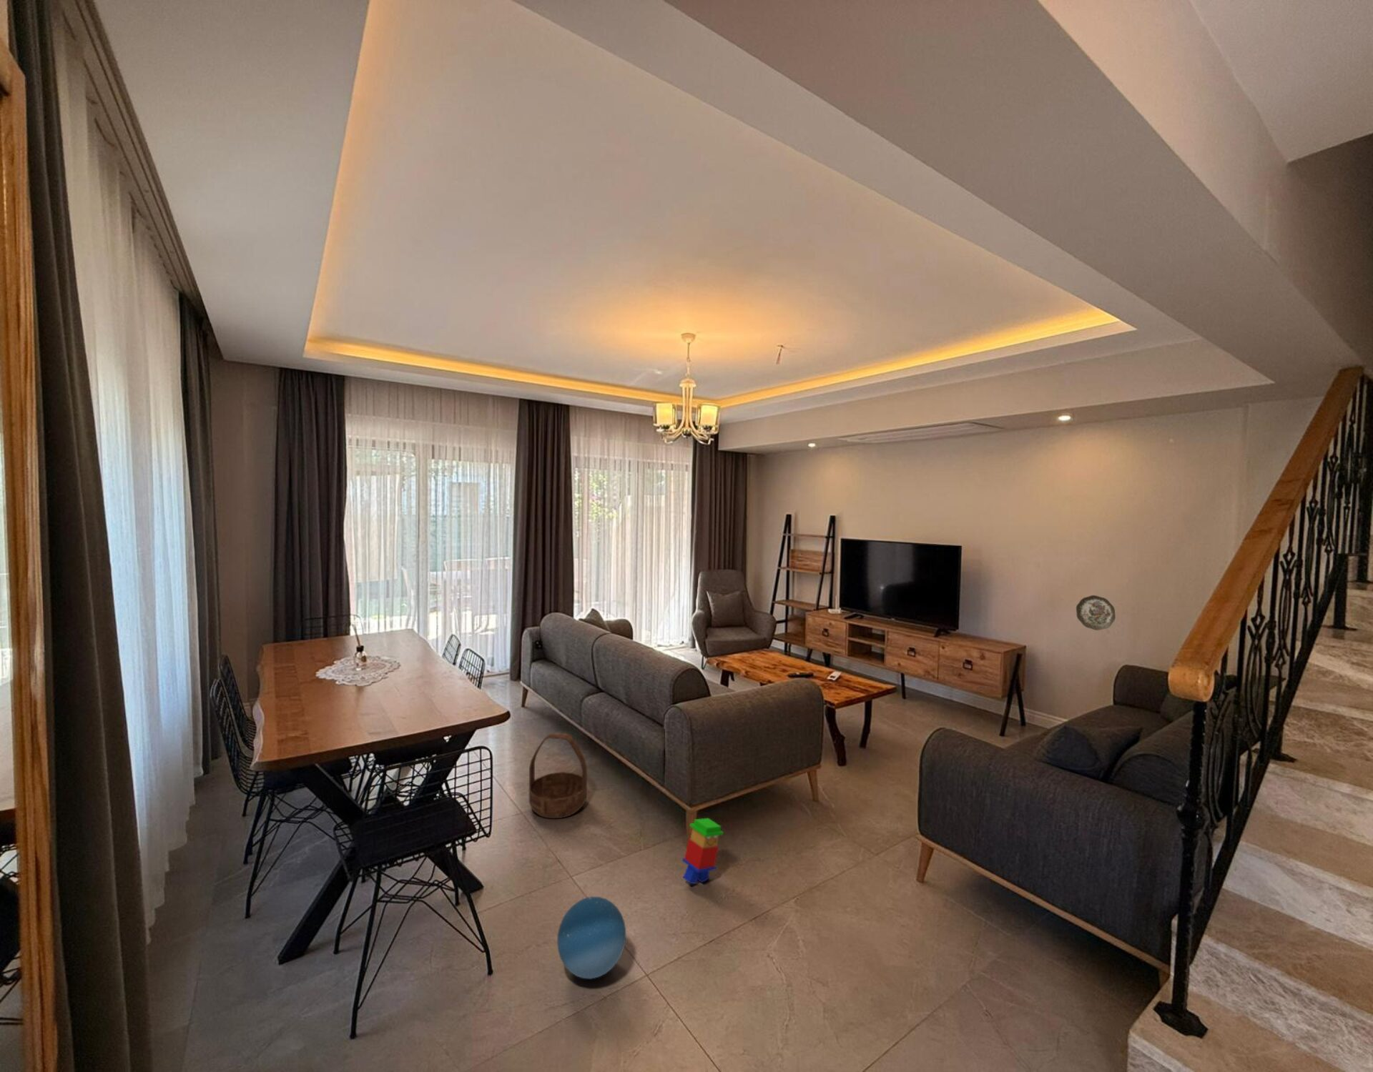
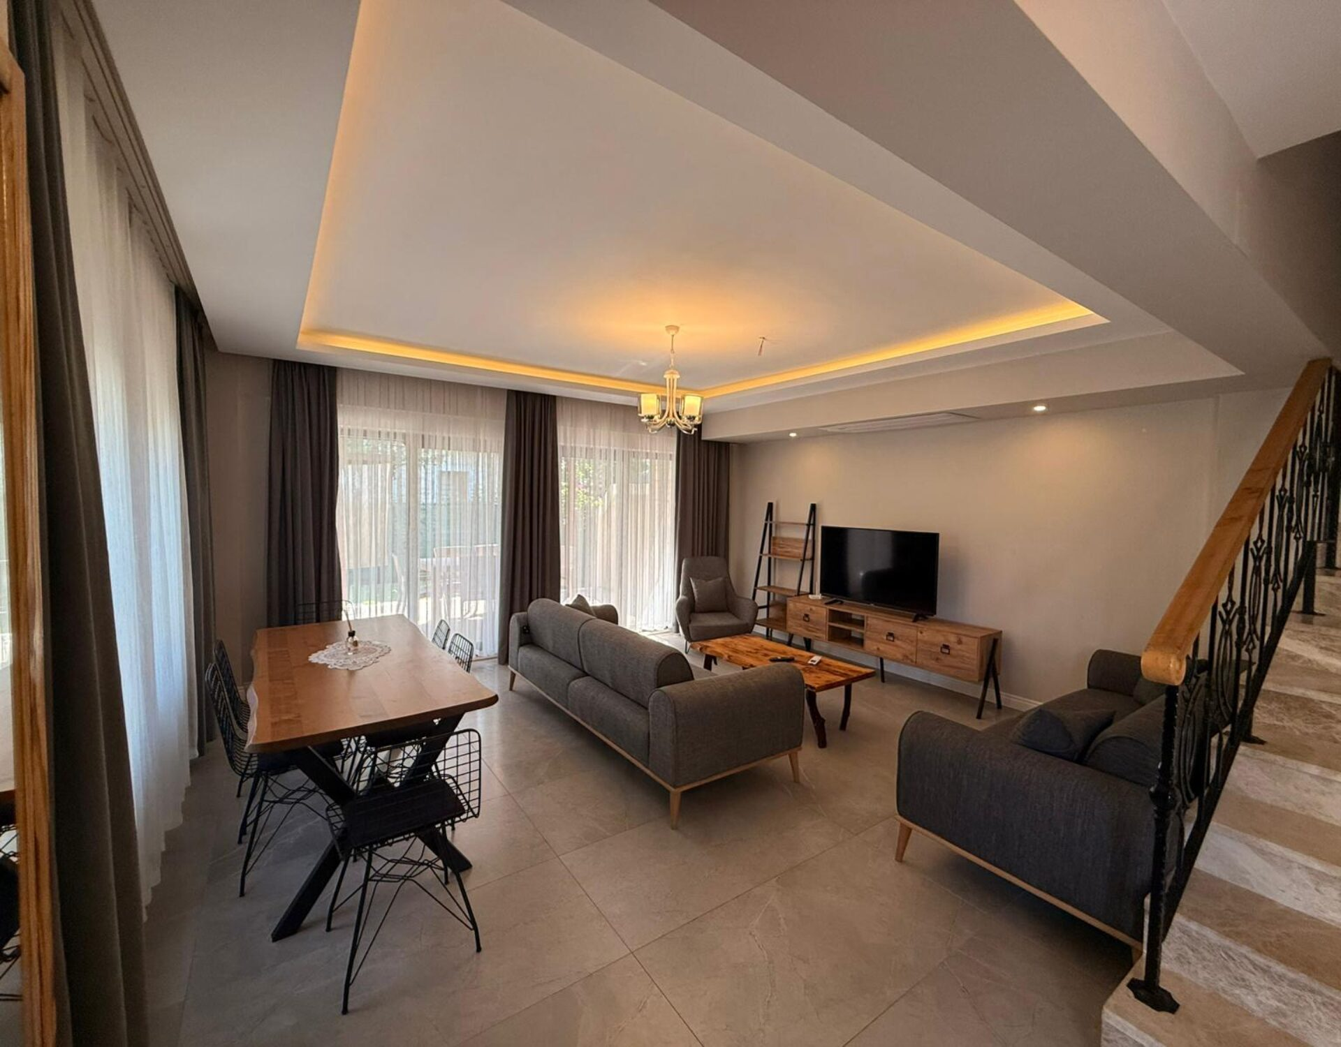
- basket [528,732,587,820]
- decorative plate [1075,595,1117,631]
- ball [556,896,626,980]
- stacking toy [682,818,724,885]
